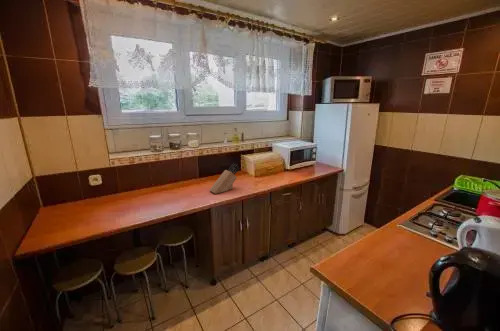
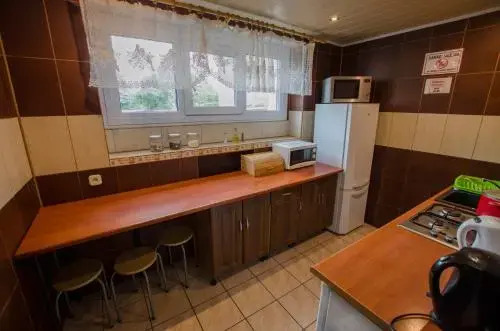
- knife block [209,162,240,195]
